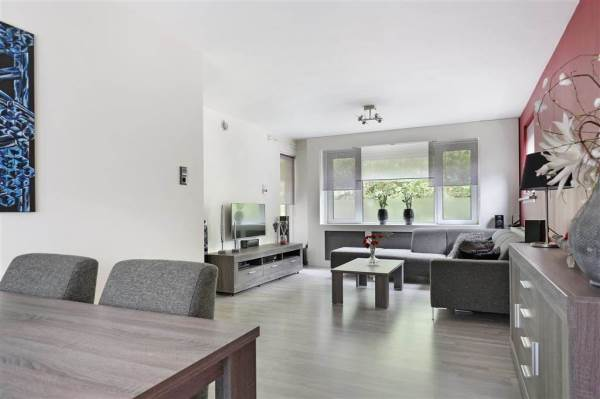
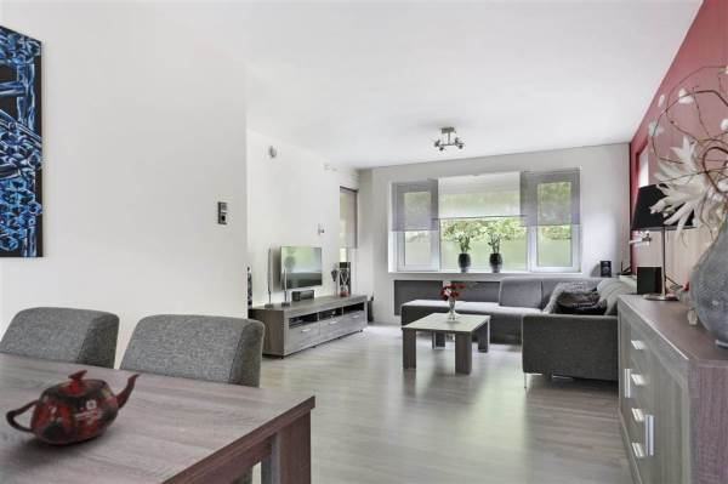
+ teapot [5,369,143,445]
